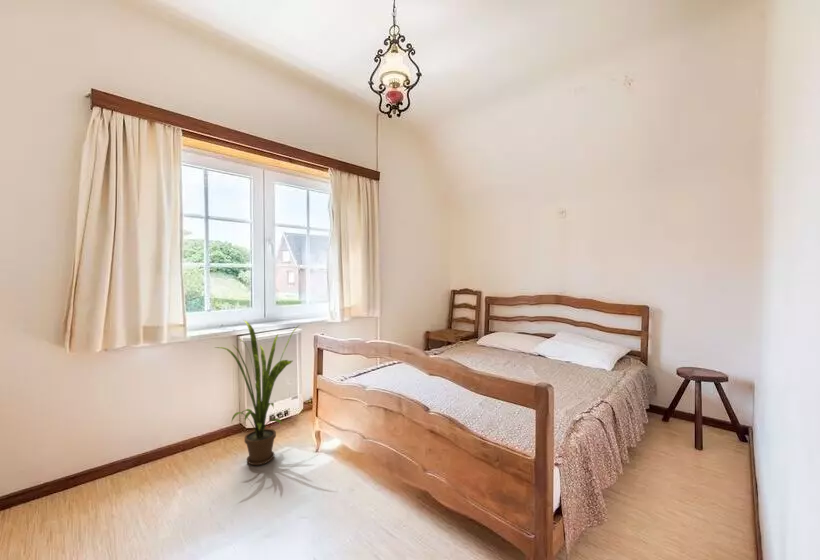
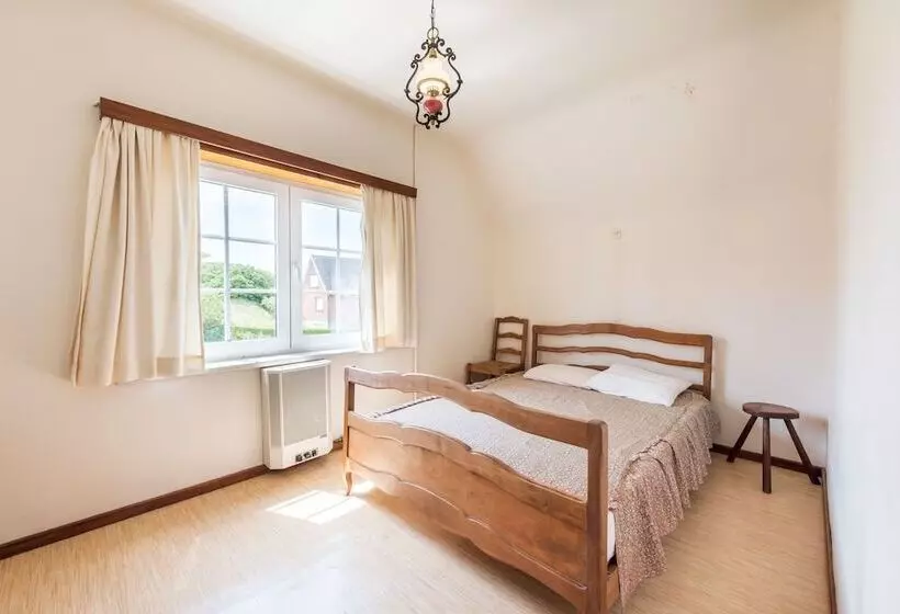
- house plant [213,319,301,466]
